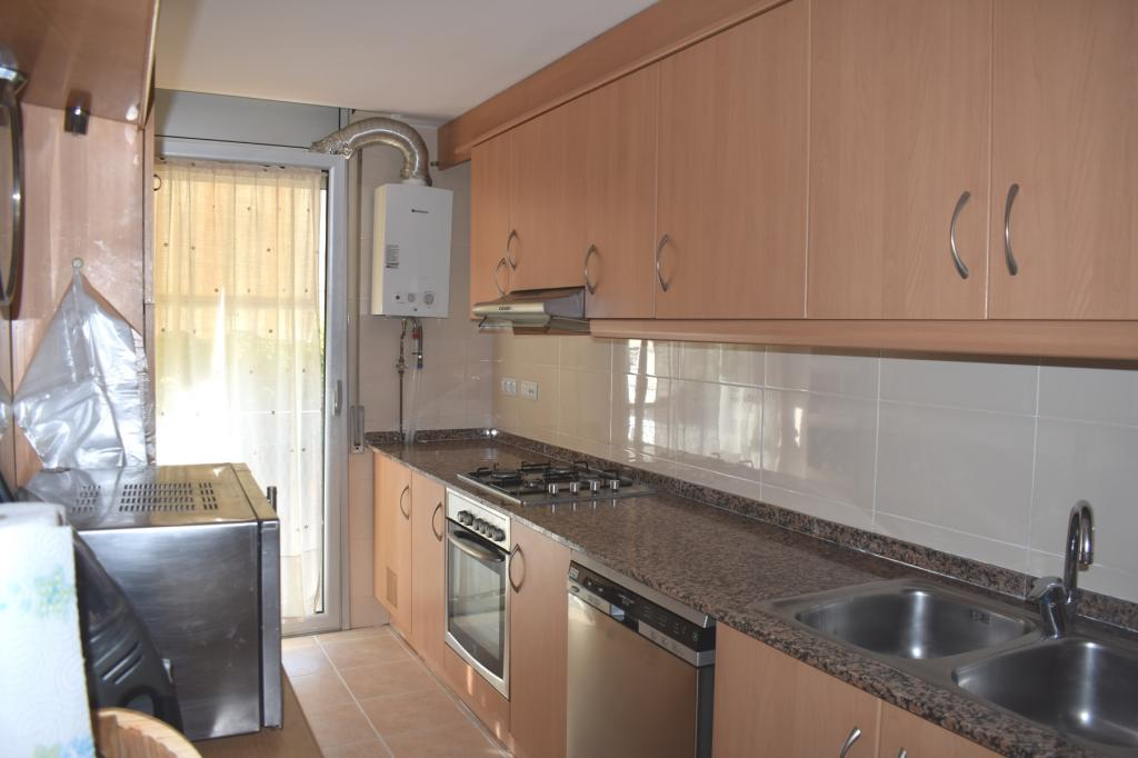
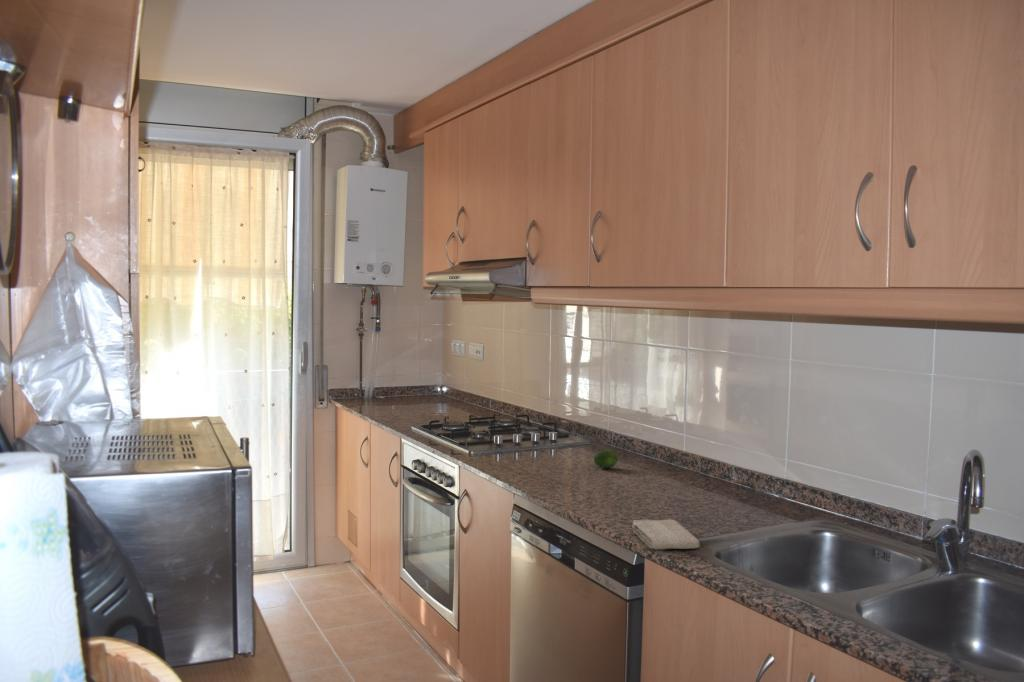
+ washcloth [631,518,701,550]
+ fruit [593,449,619,469]
